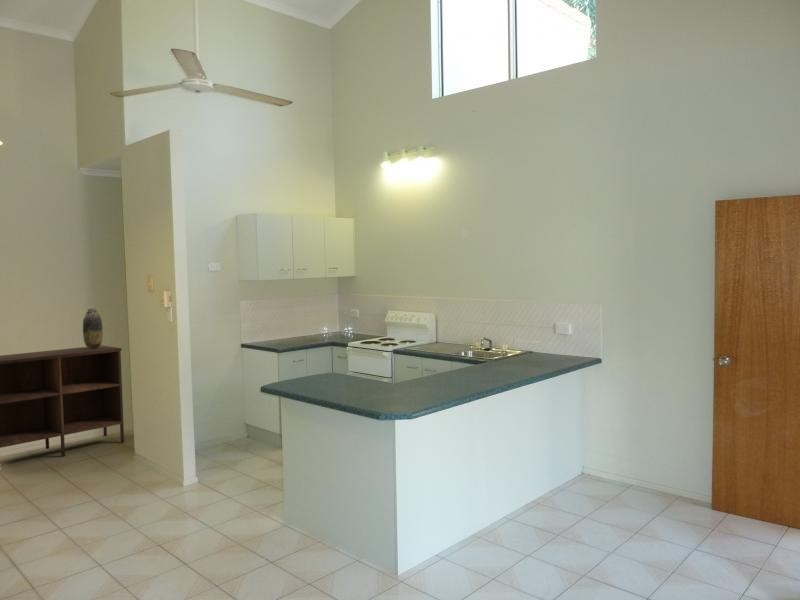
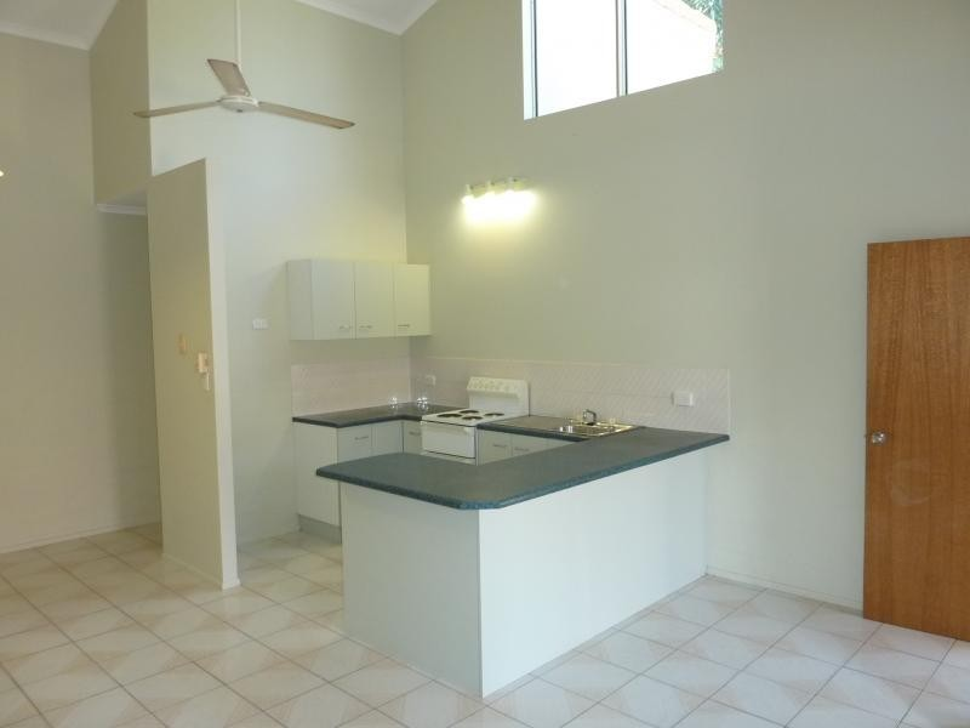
- vase [82,308,104,349]
- shelving unit [0,344,125,457]
